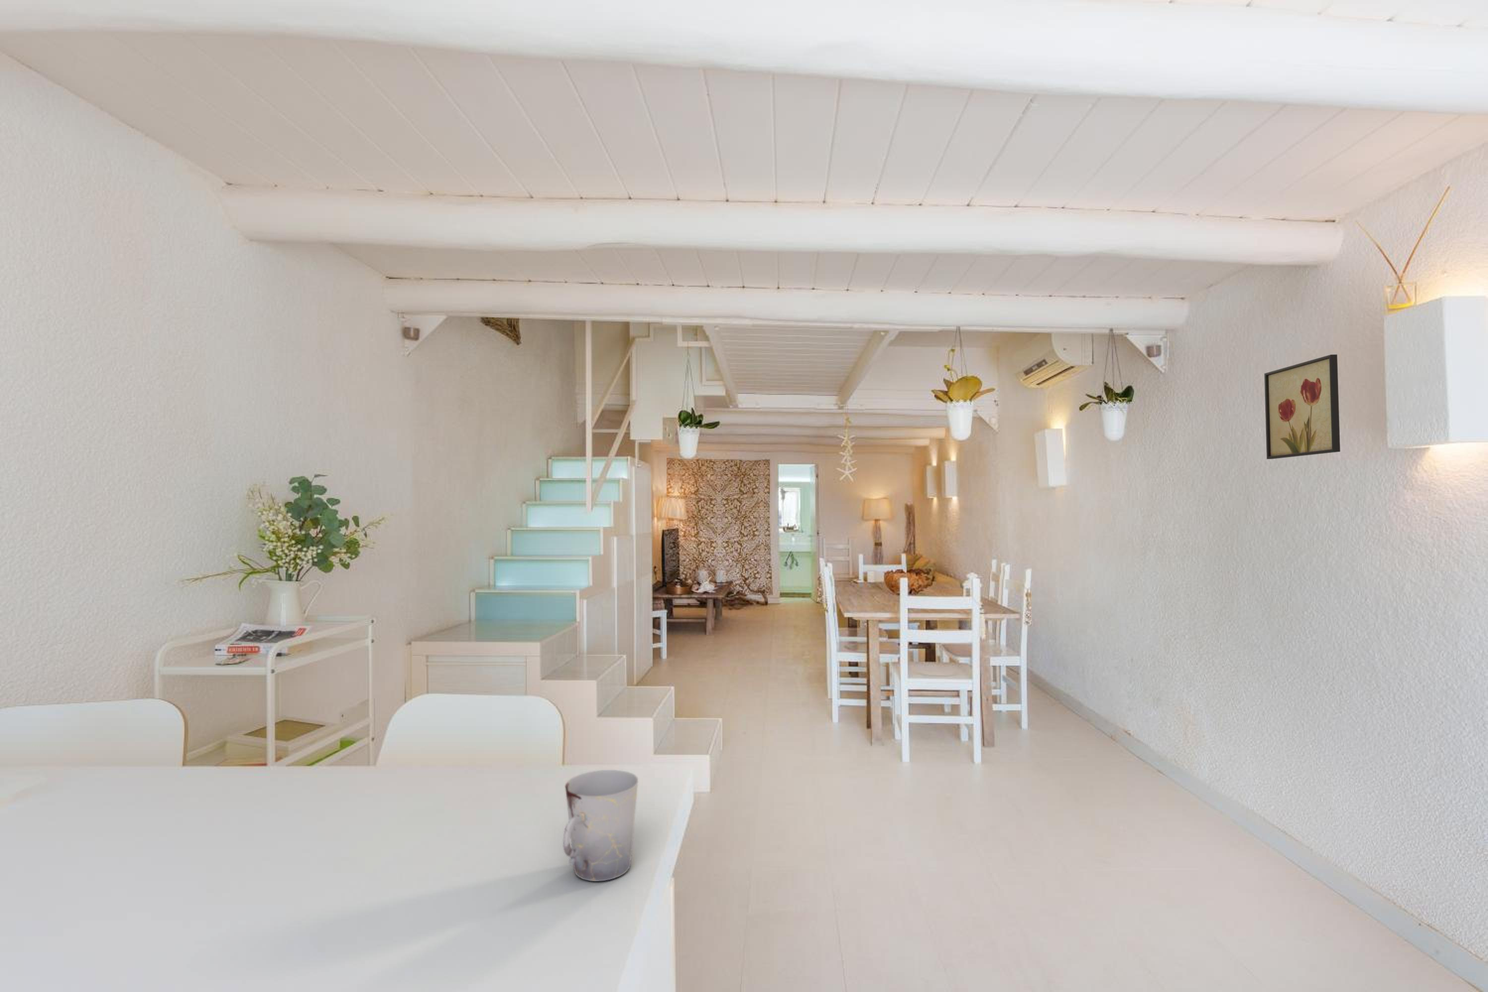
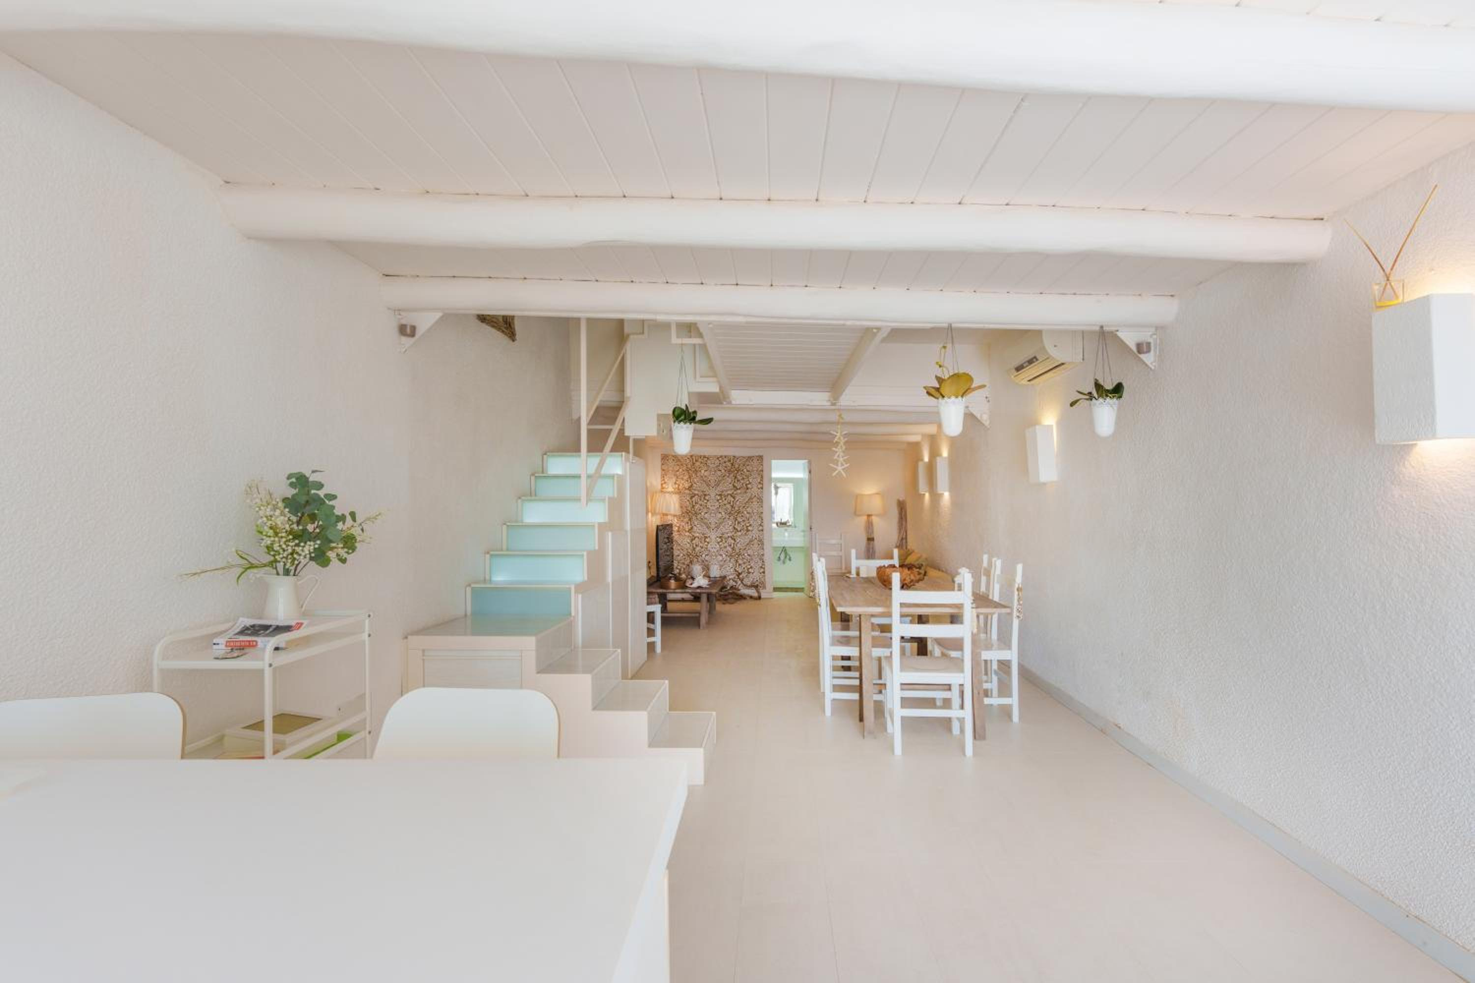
- cup [562,769,639,882]
- wall art [1264,354,1341,459]
